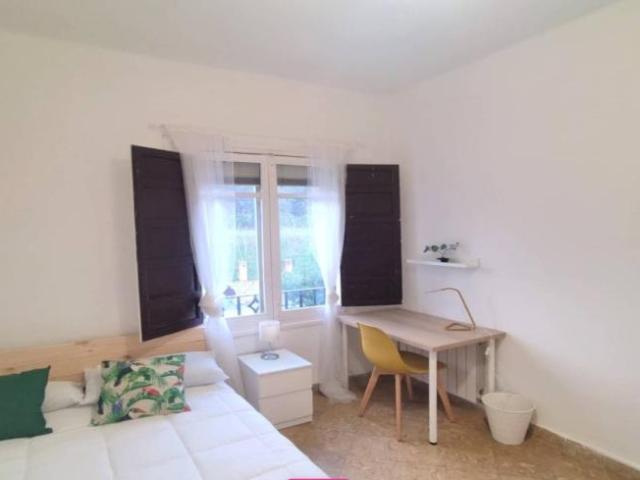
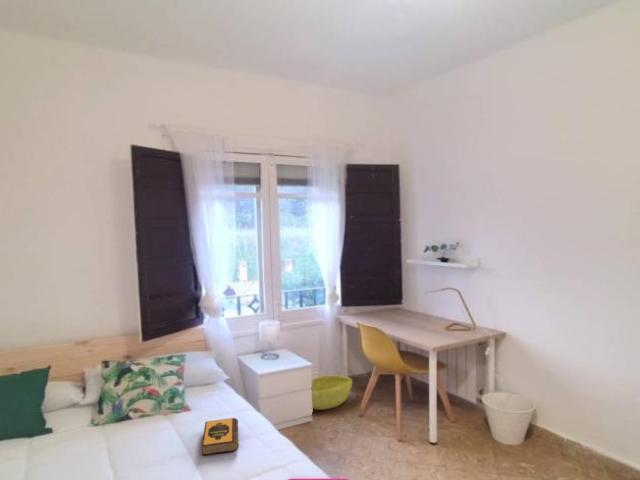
+ basket [311,372,353,411]
+ hardback book [201,417,240,456]
